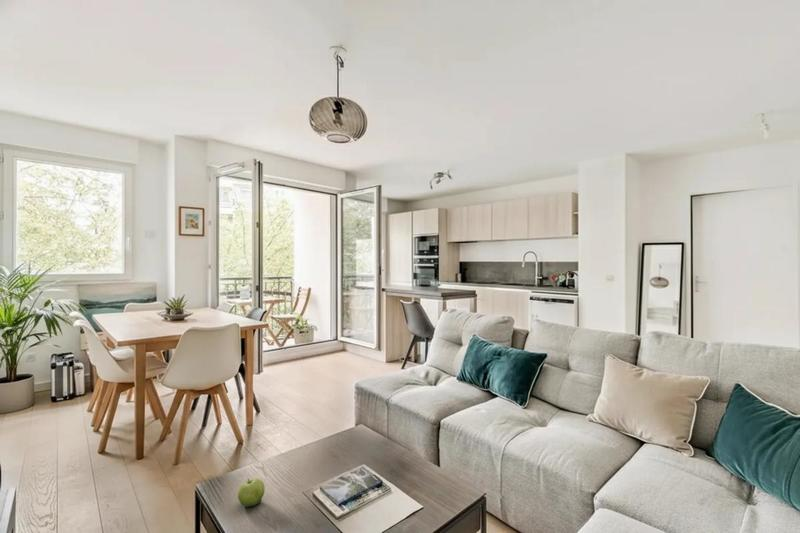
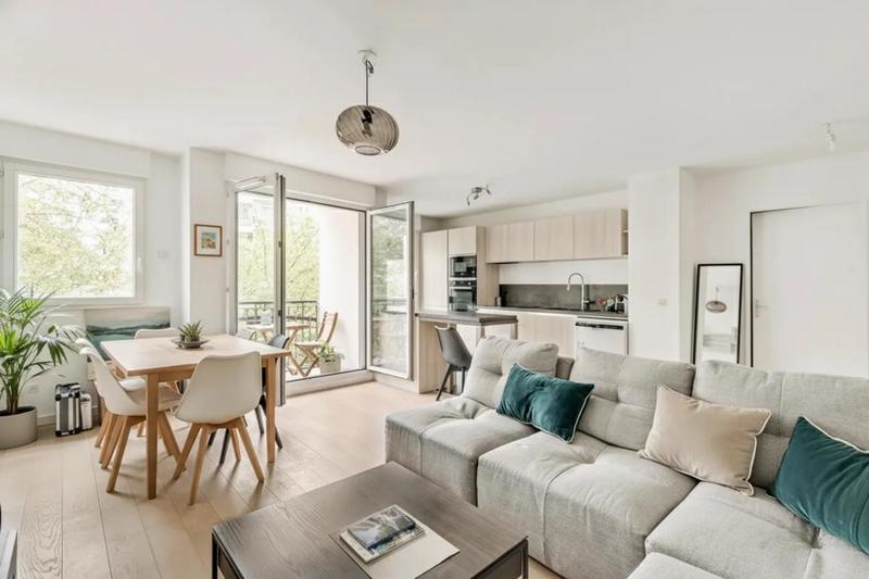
- fruit [237,477,266,508]
